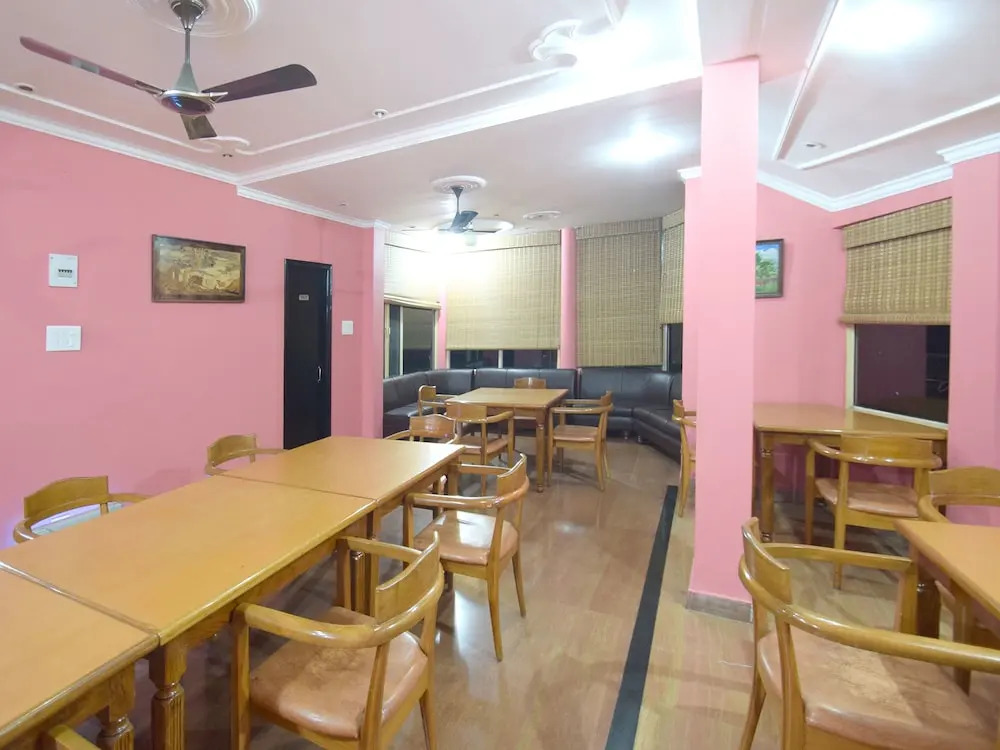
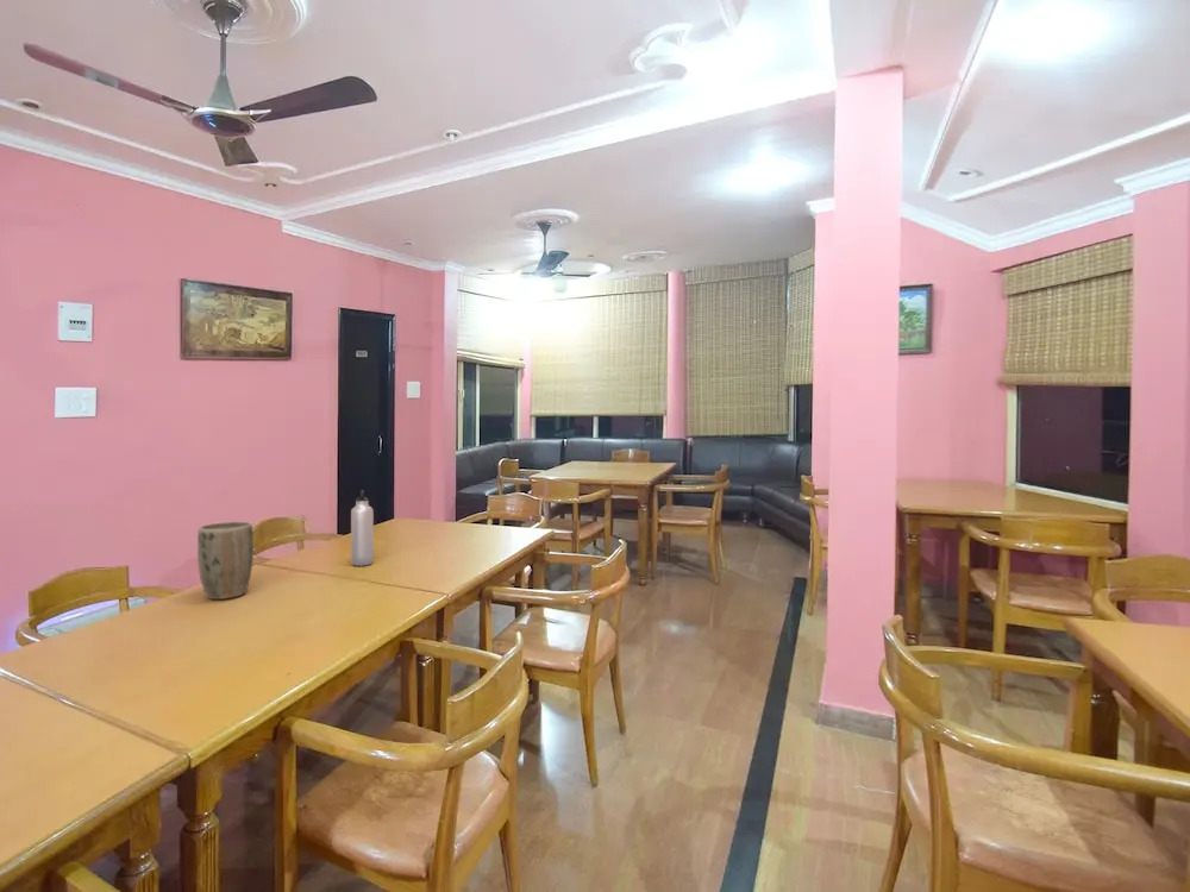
+ plant pot [196,521,255,601]
+ water bottle [350,489,375,567]
